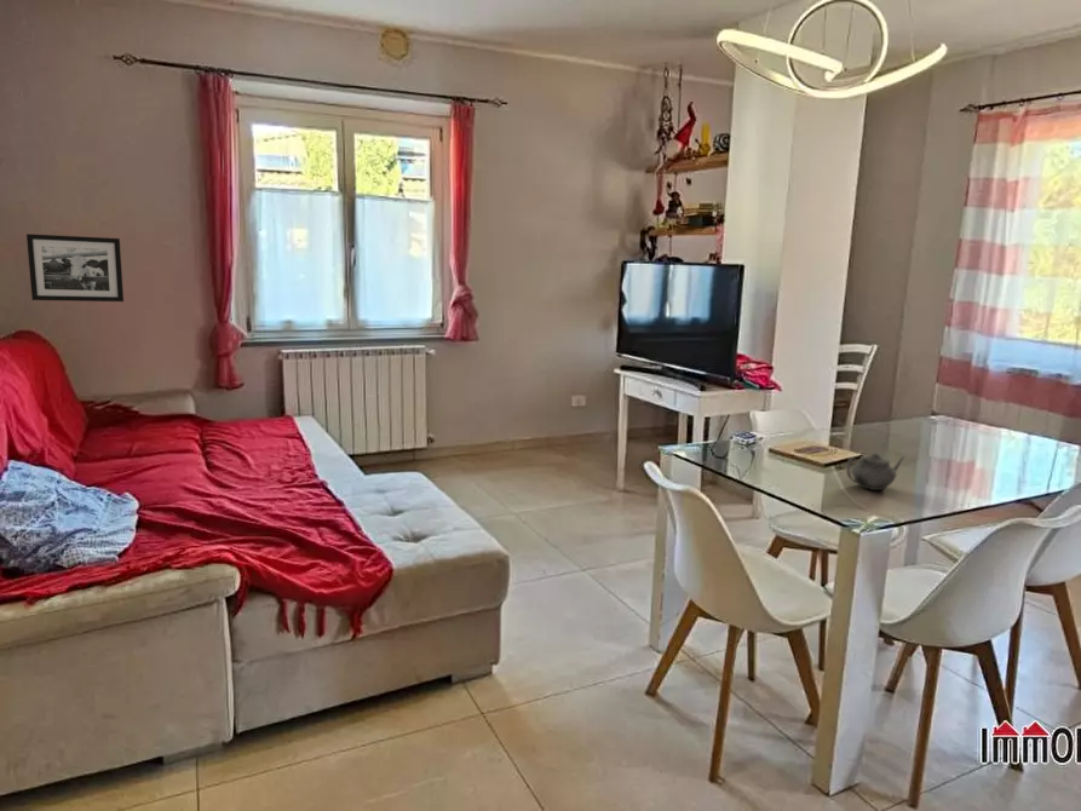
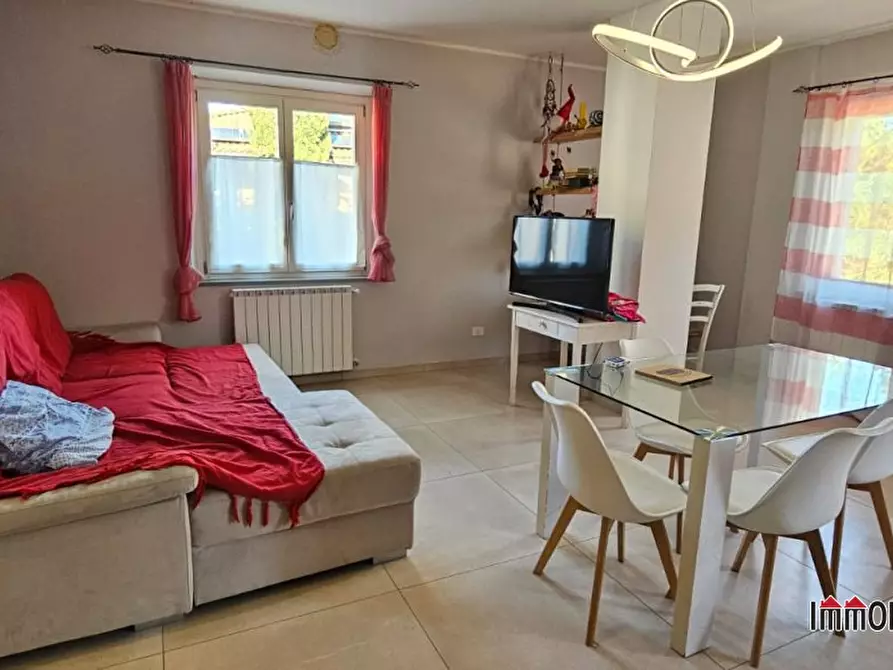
- picture frame [25,232,125,303]
- teapot [845,453,905,491]
